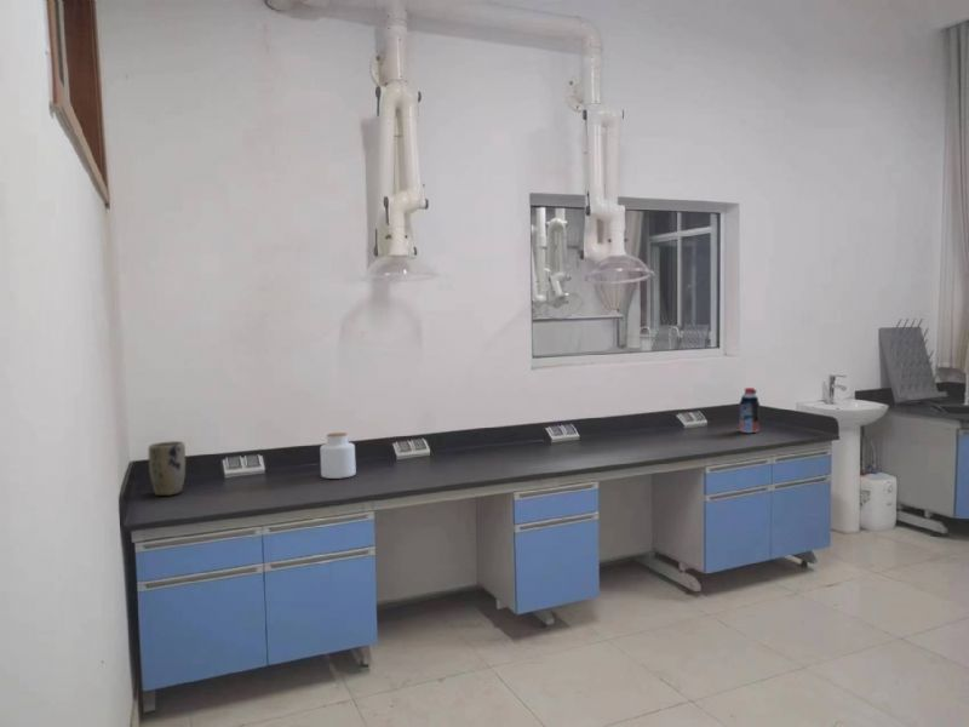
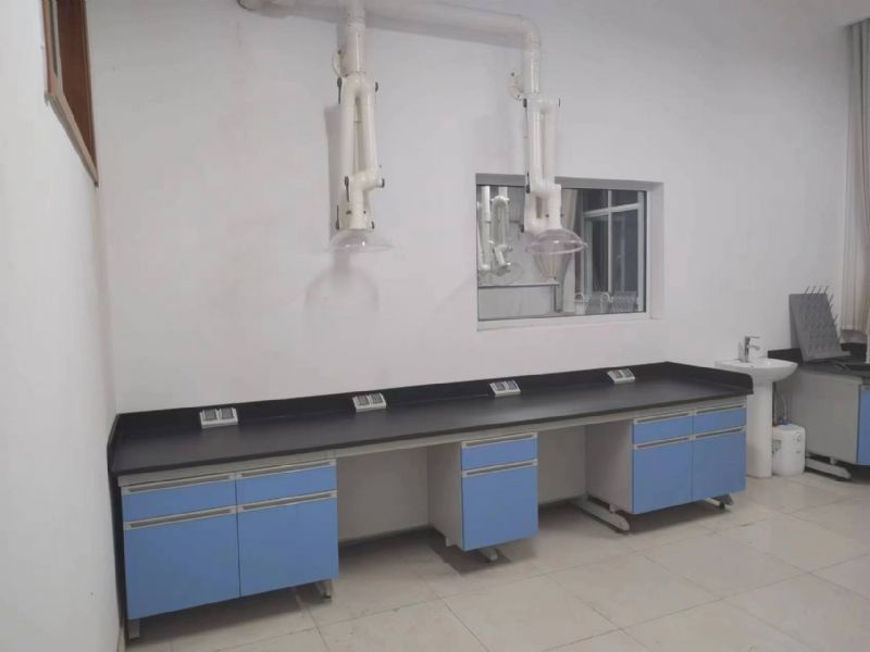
- plant pot [148,440,187,497]
- bottle [738,387,761,434]
- jar [319,431,357,480]
